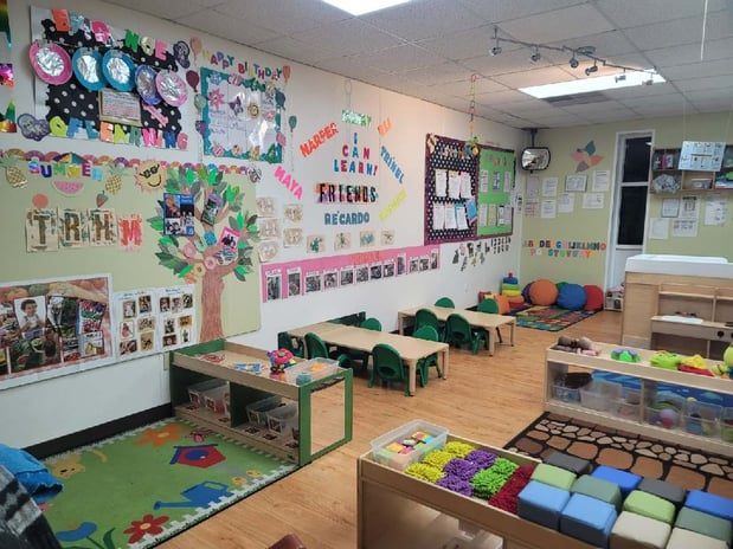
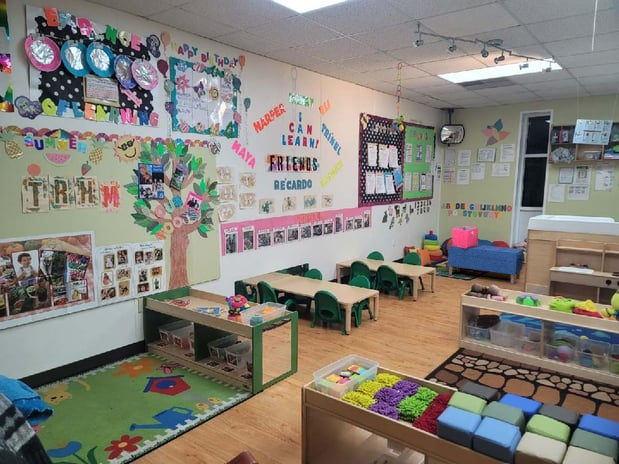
+ bench [447,244,524,285]
+ storage bin [451,225,479,248]
